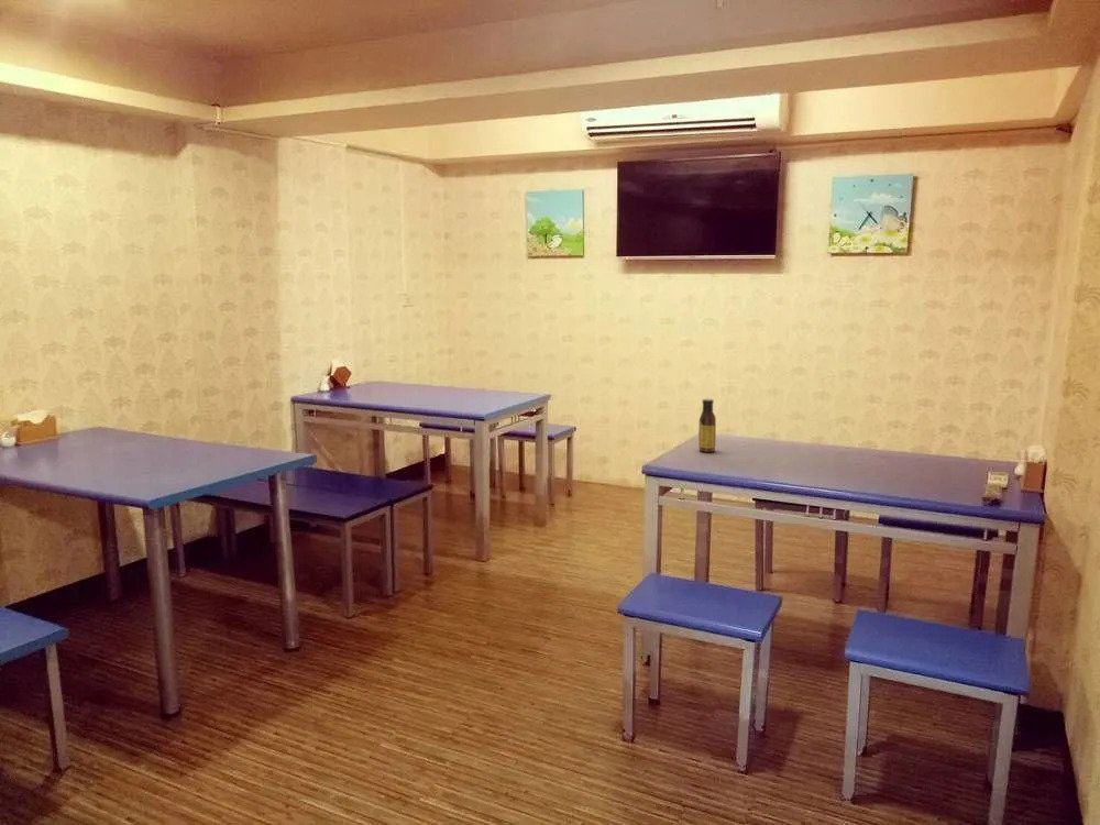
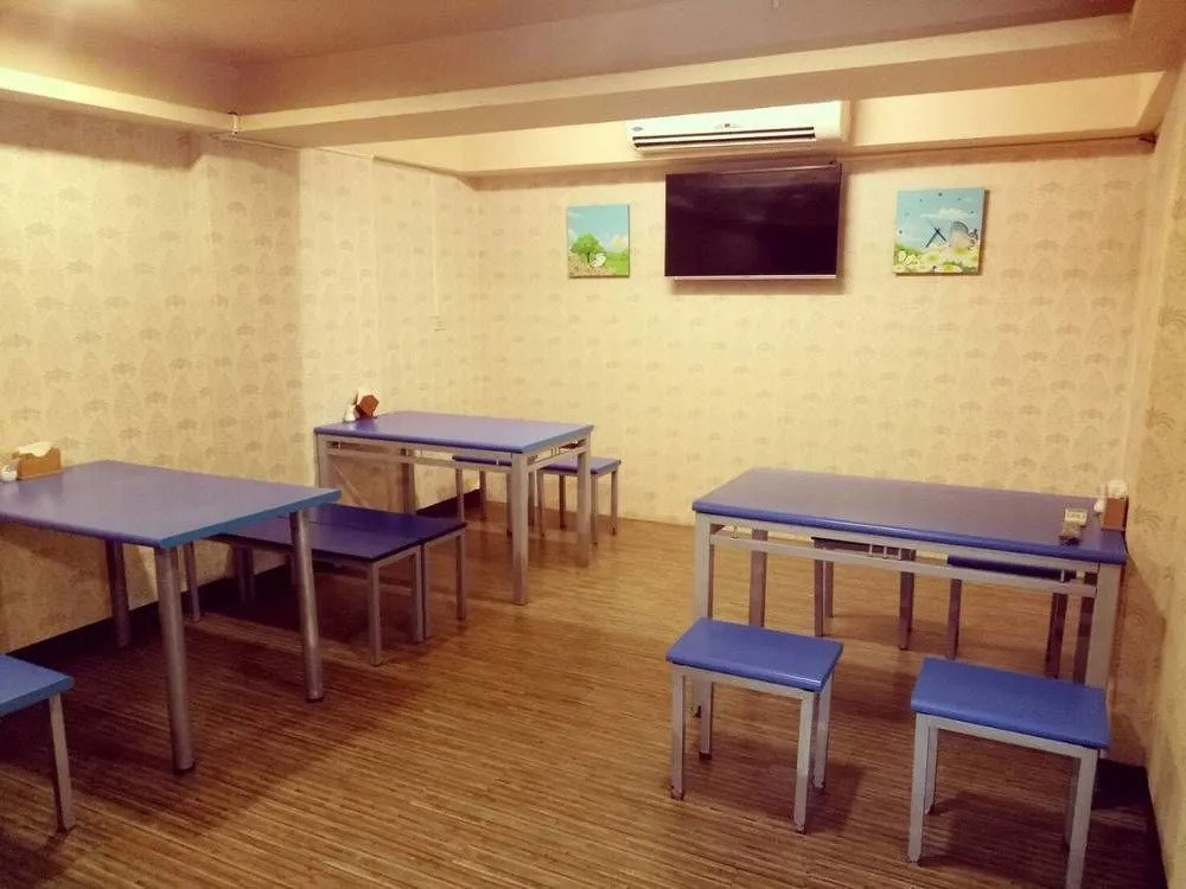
- sauce bottle [697,398,717,453]
